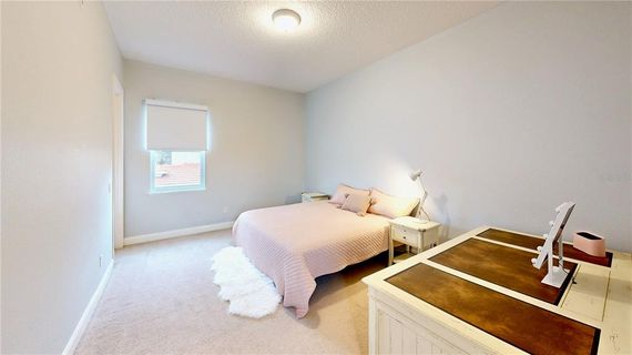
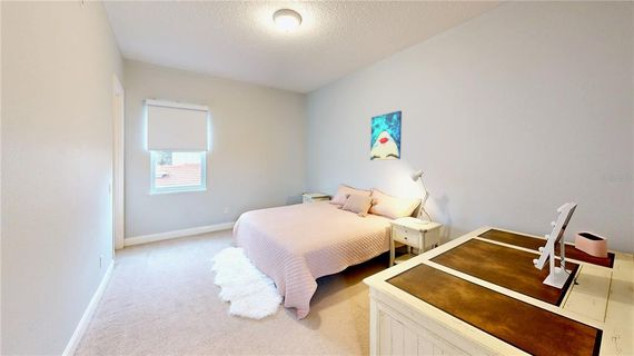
+ wall art [369,110,403,161]
